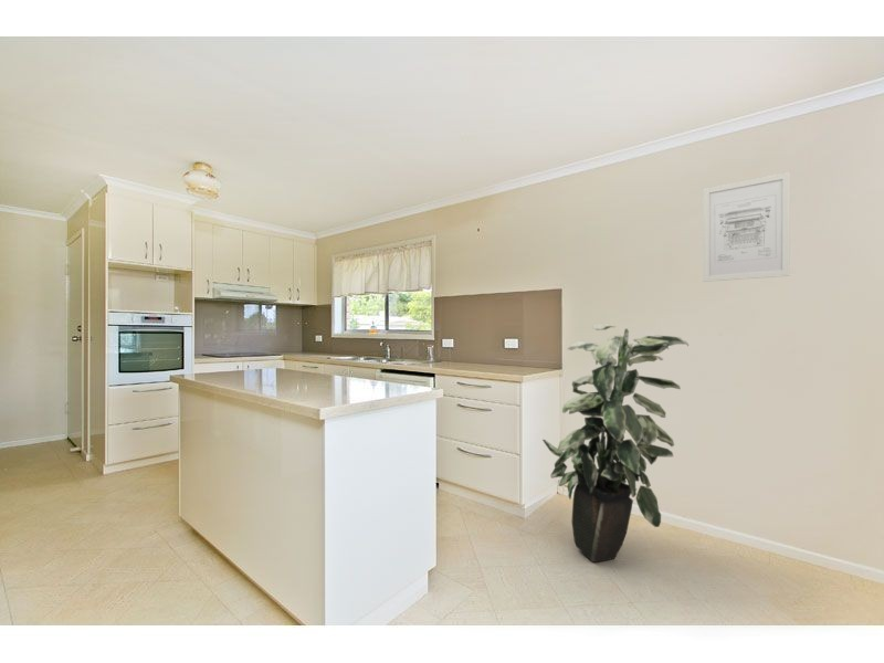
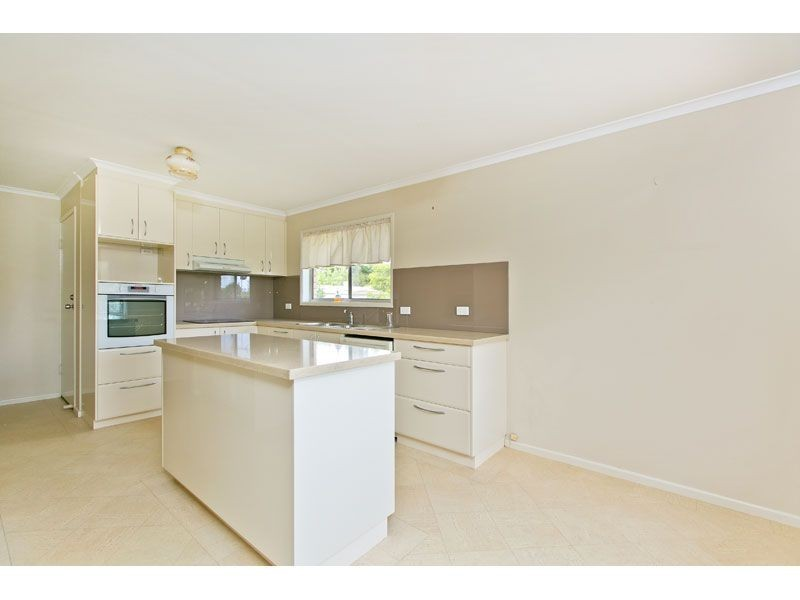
- wall art [702,171,791,283]
- indoor plant [541,323,690,564]
